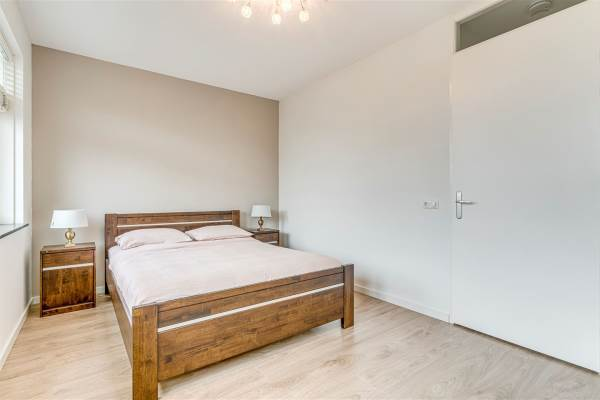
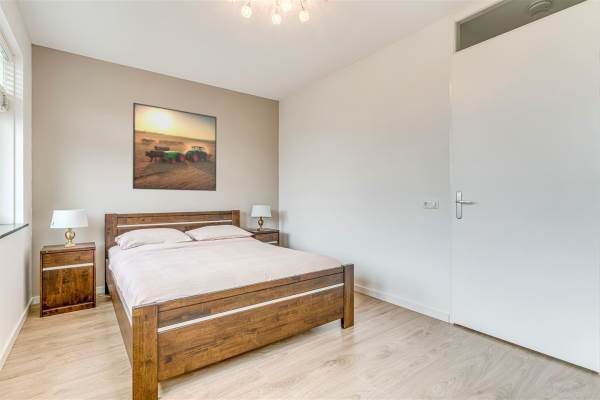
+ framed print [132,102,218,192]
